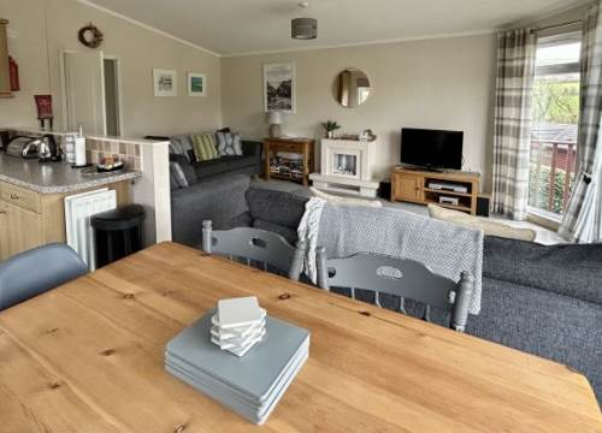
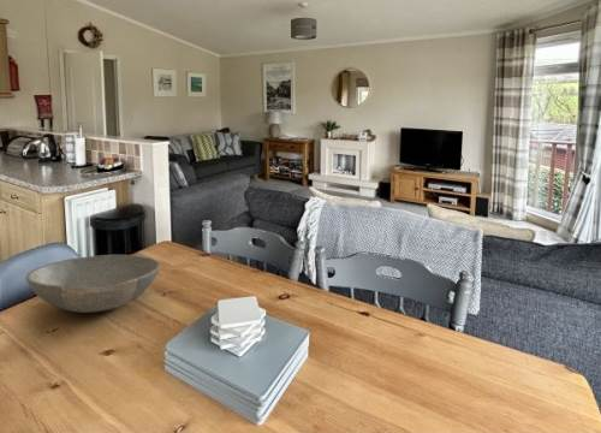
+ bowl [24,254,161,314]
